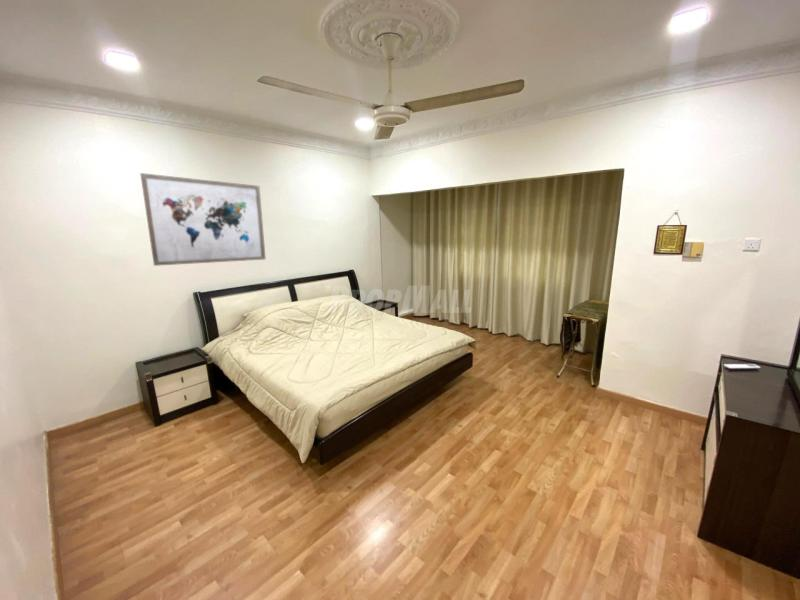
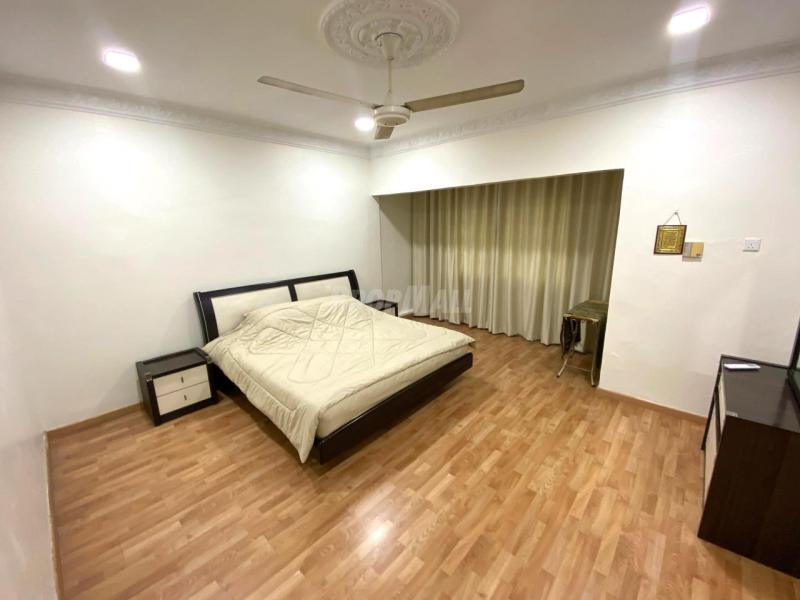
- wall art [139,172,267,267]
